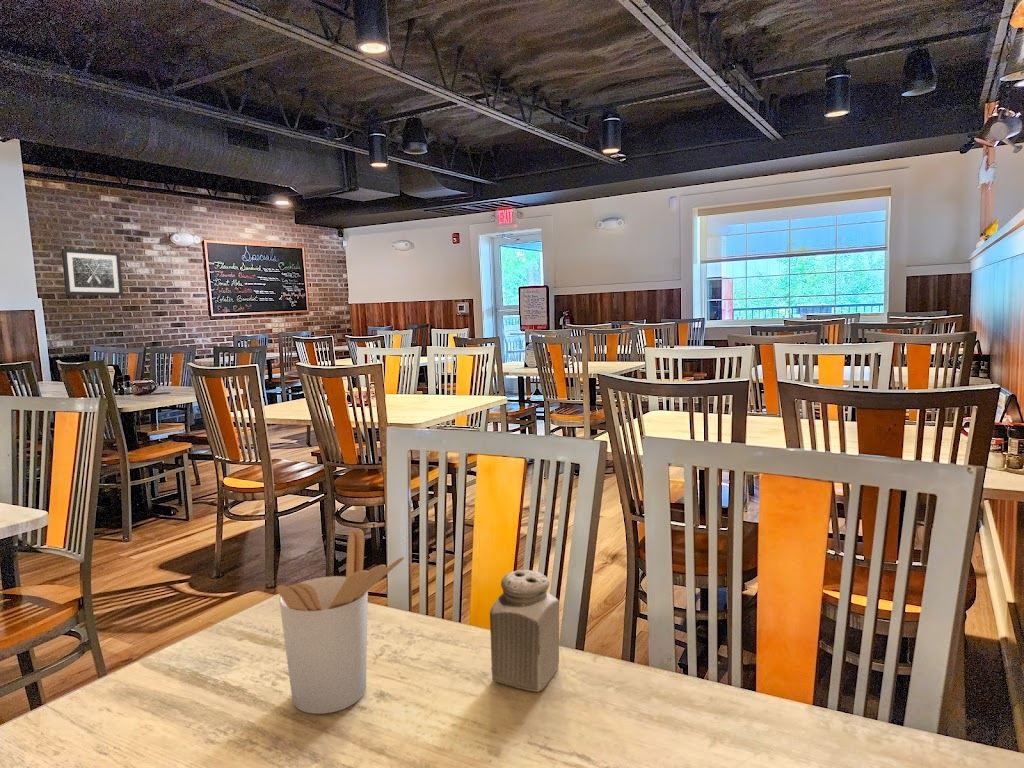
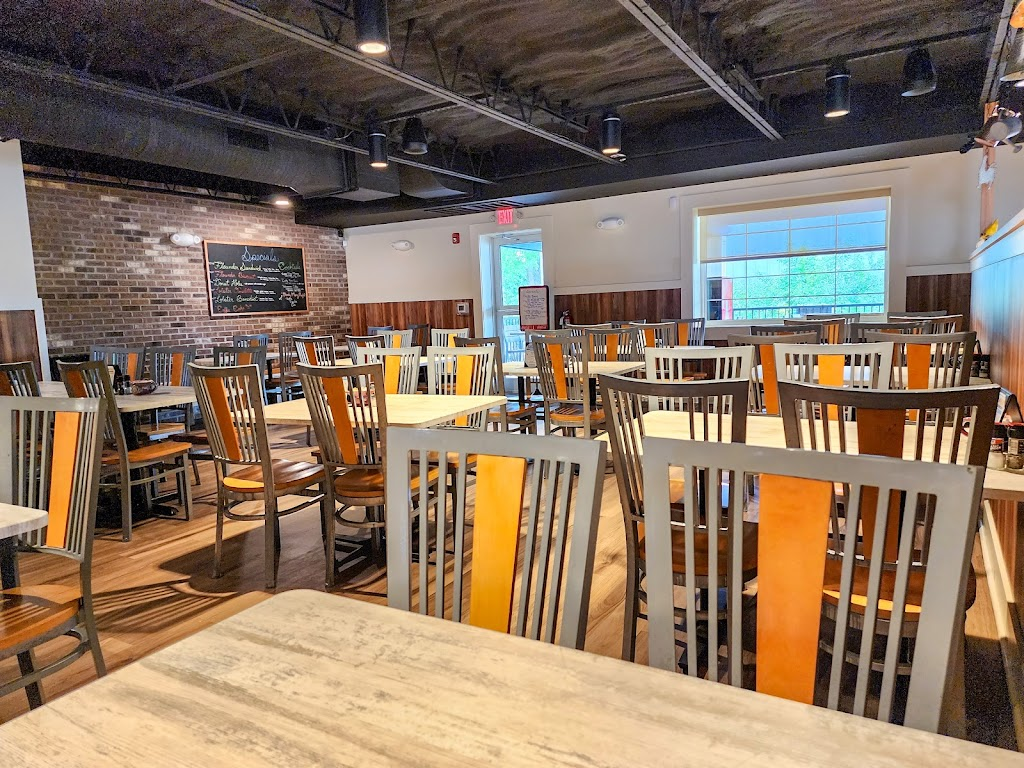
- utensil holder [276,528,406,715]
- wall art [61,248,124,297]
- salt shaker [489,569,560,692]
